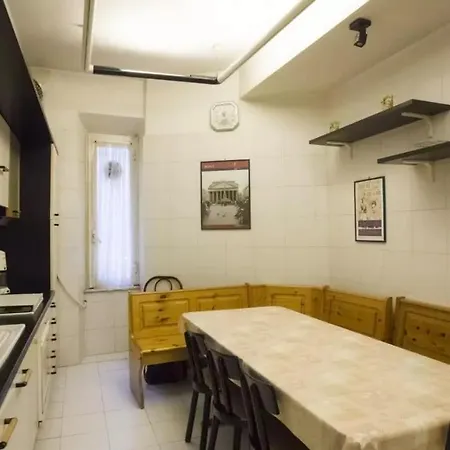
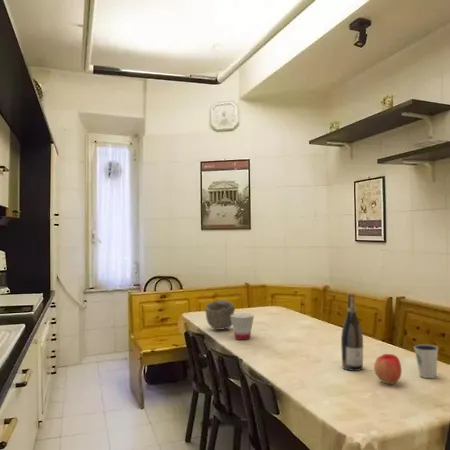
+ dixie cup [413,343,440,379]
+ cup [231,312,255,341]
+ wine bottle [340,293,364,372]
+ apple [373,353,403,385]
+ bowl [204,299,236,331]
